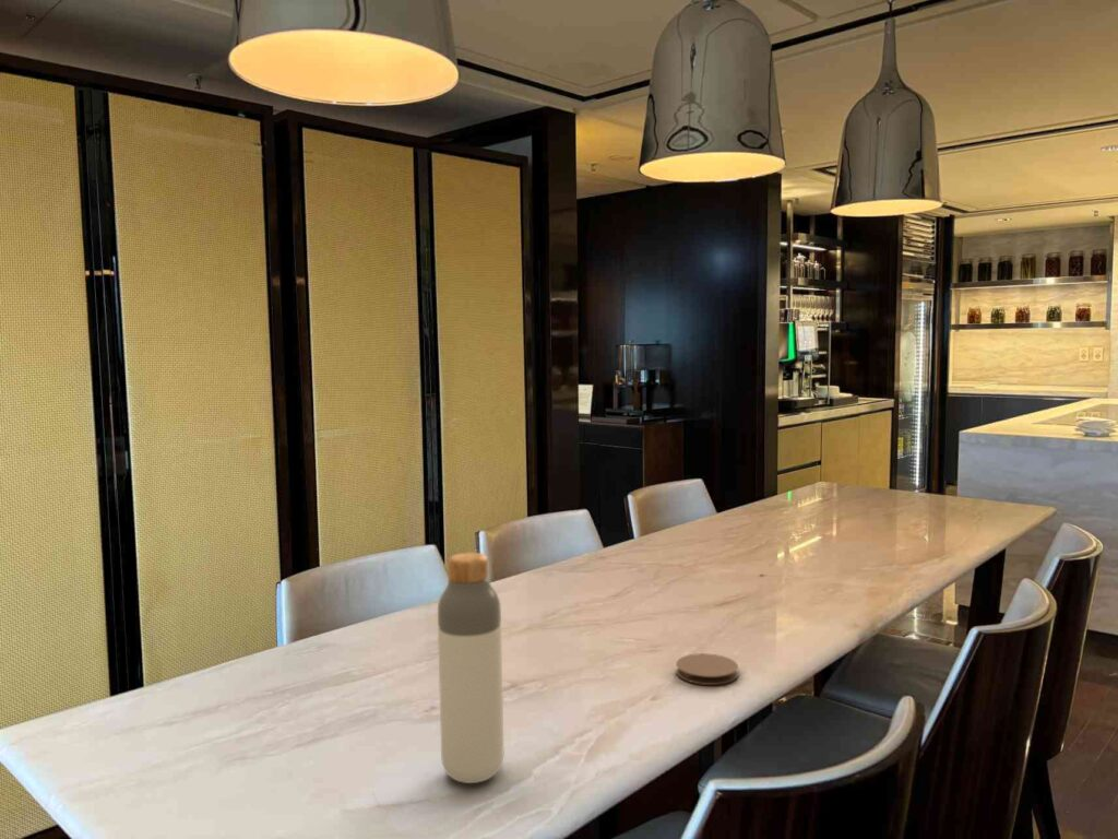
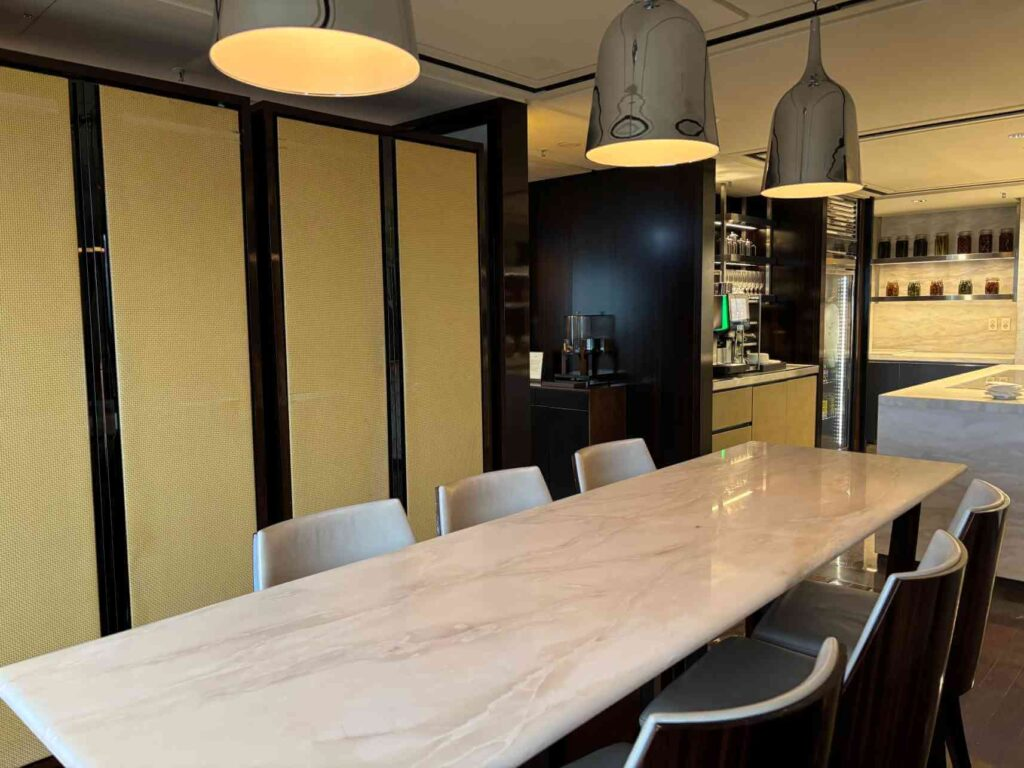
- coaster [675,652,739,686]
- bottle [437,551,504,784]
